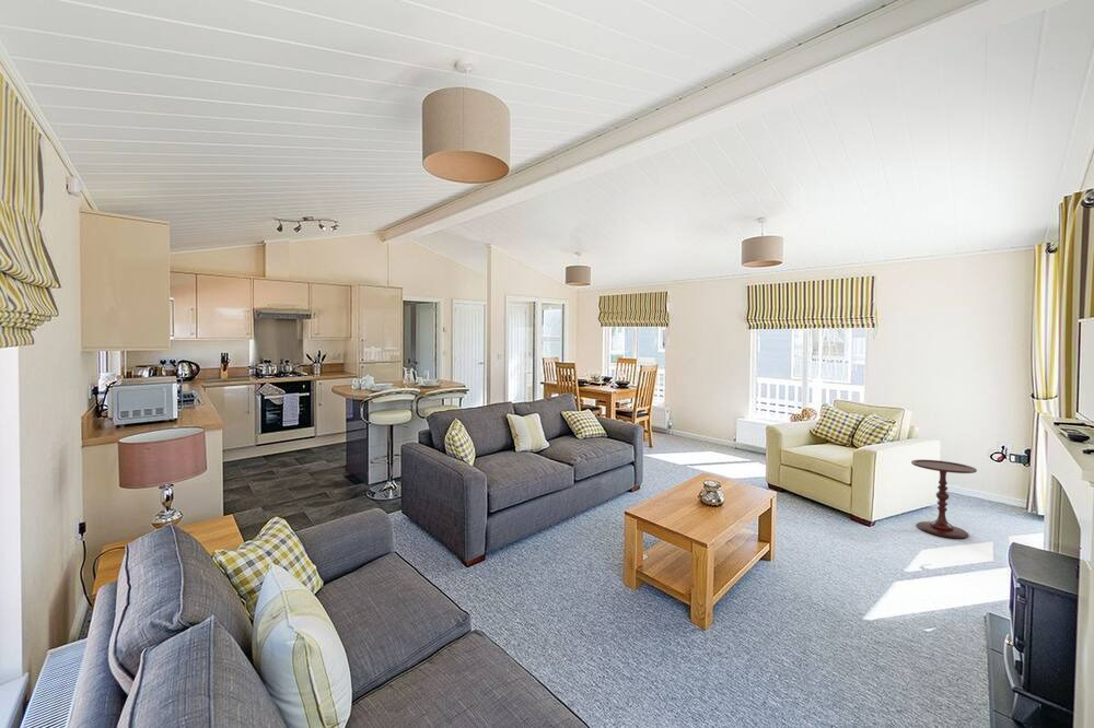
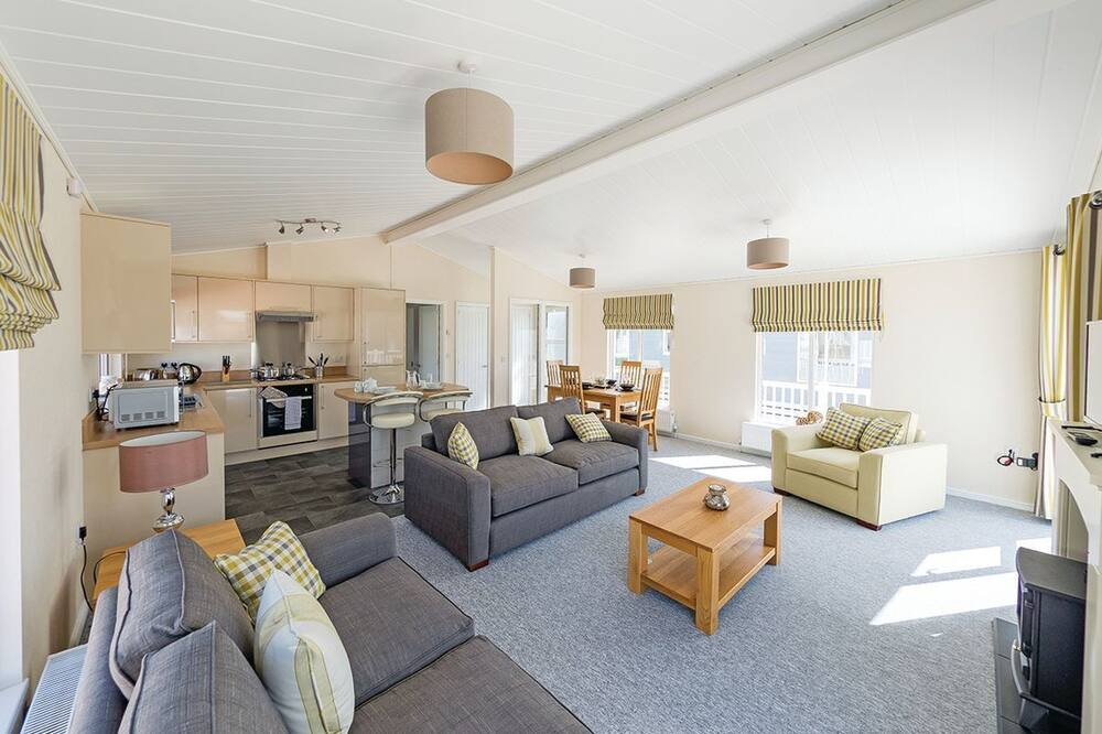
- side table [910,459,978,539]
